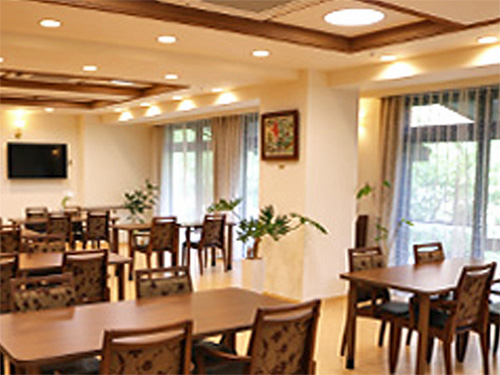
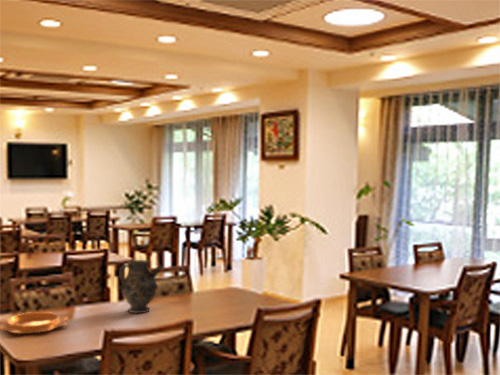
+ ewer [117,259,164,314]
+ decorative bowl [0,311,70,335]
